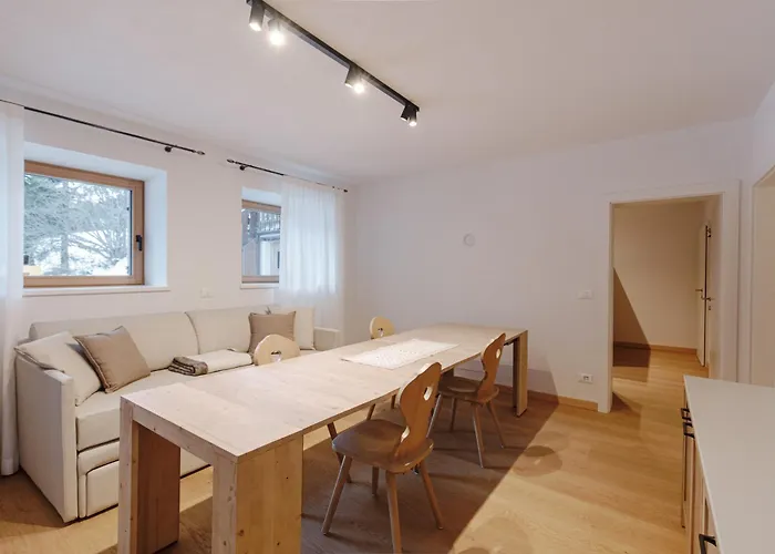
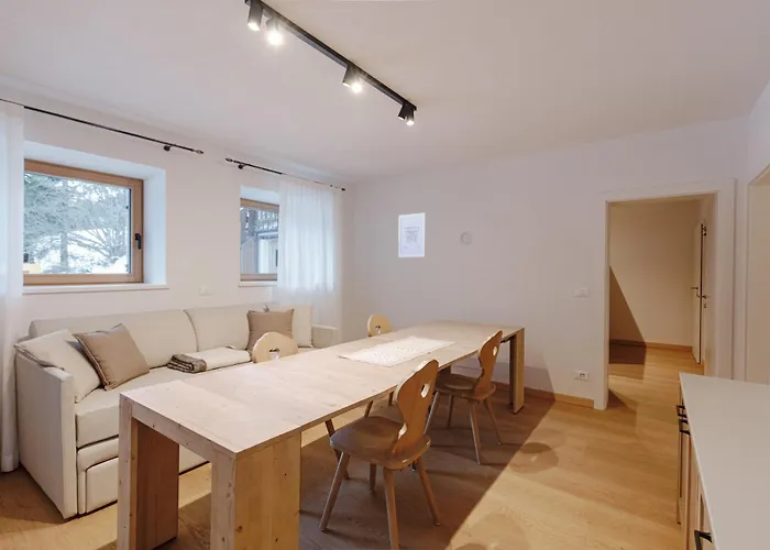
+ wall art [397,212,427,258]
